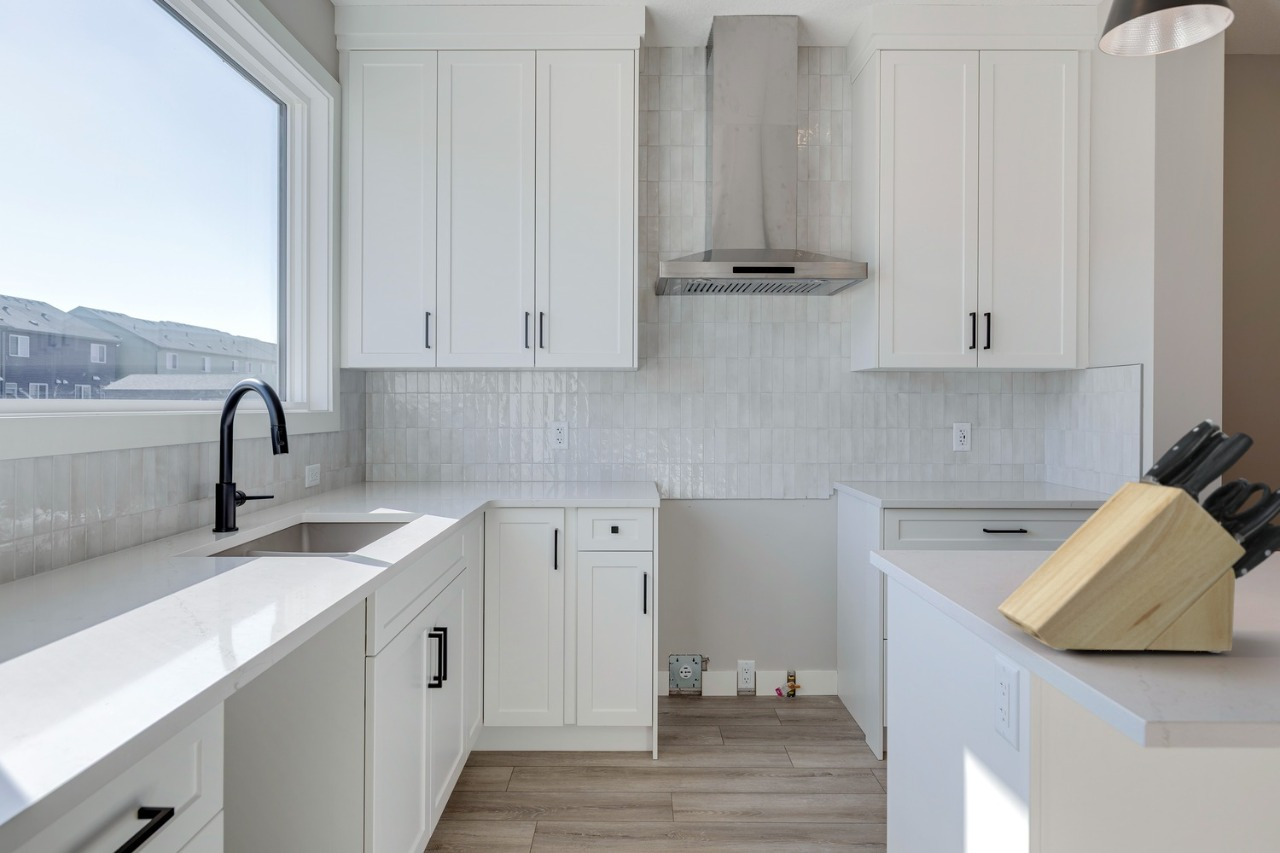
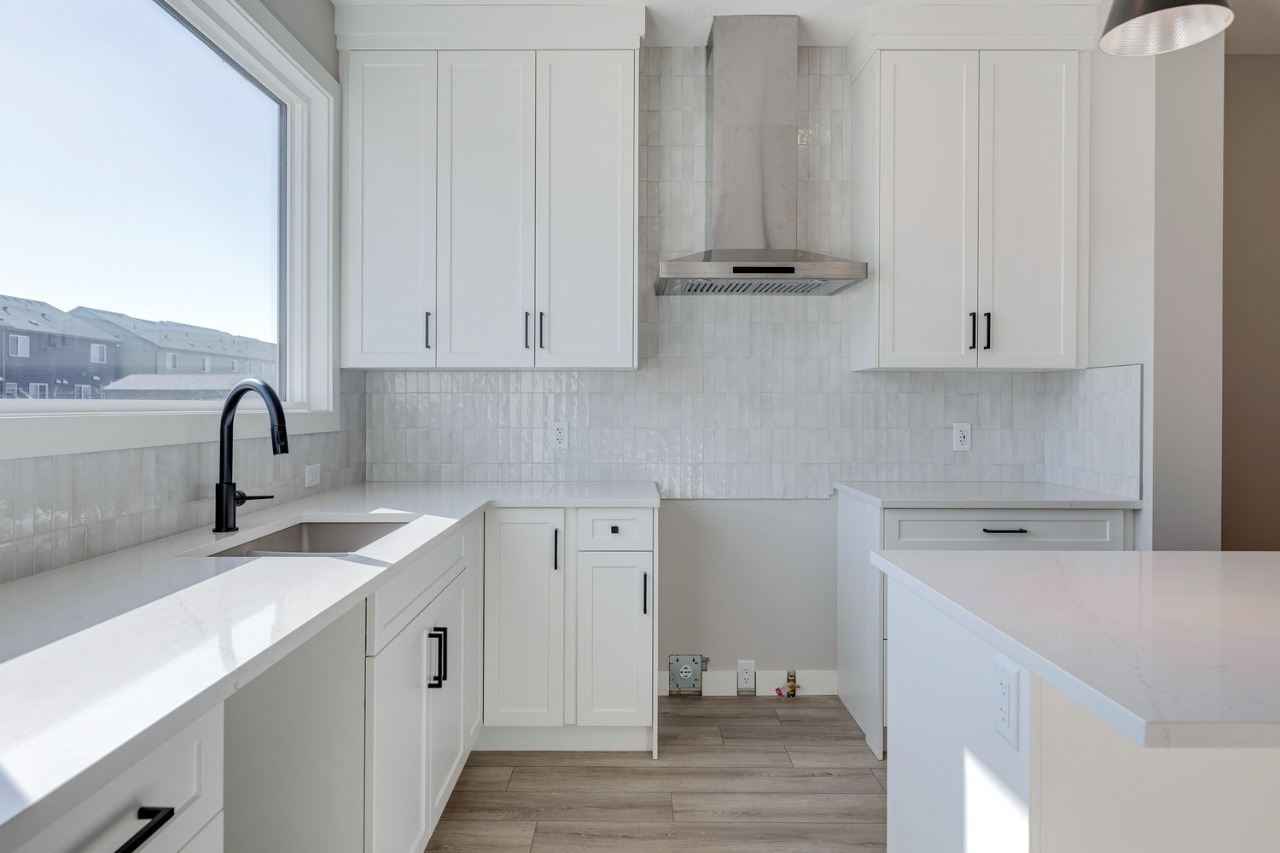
- knife block [996,418,1280,654]
